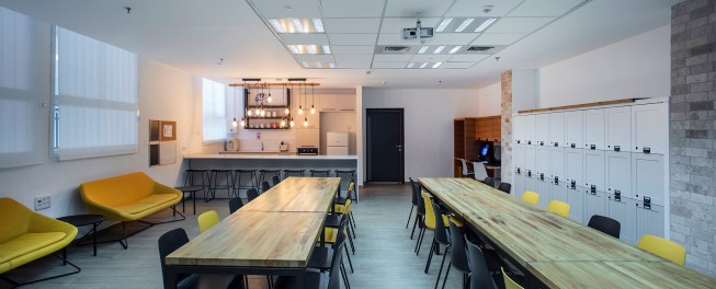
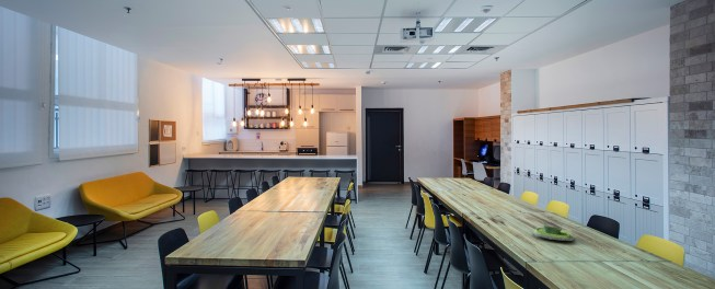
+ plant pot [531,222,575,242]
